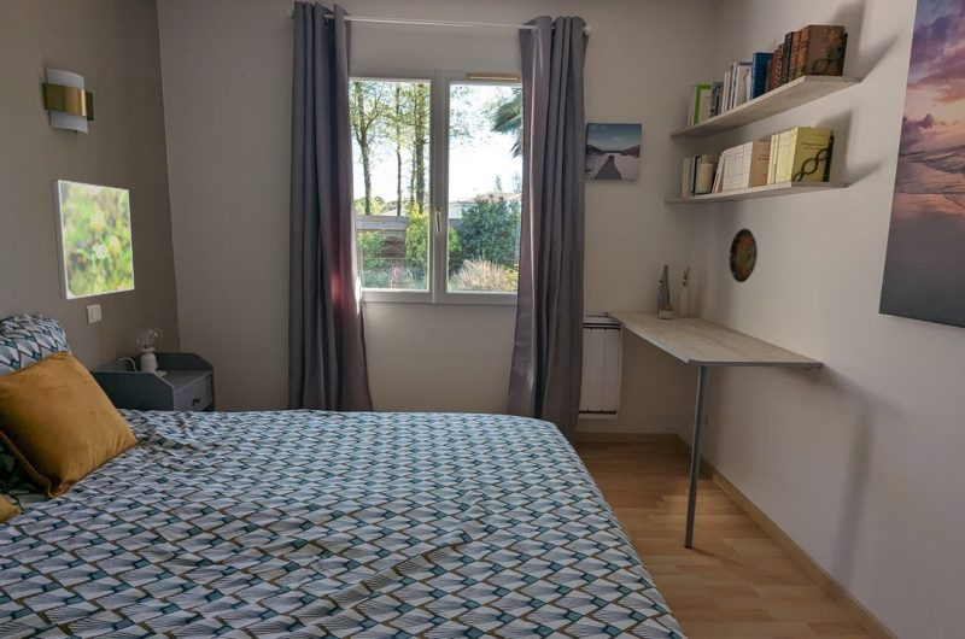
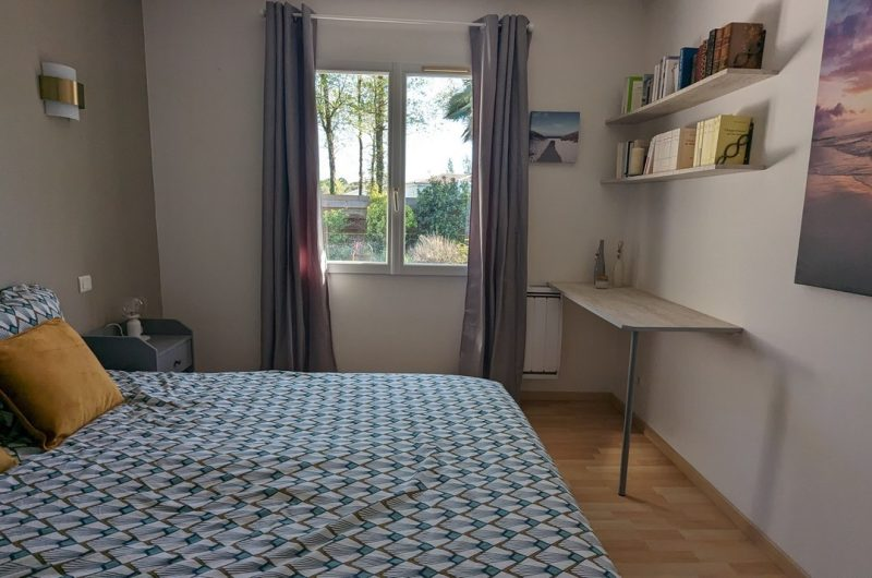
- decorative plate [729,227,759,283]
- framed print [51,178,135,300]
